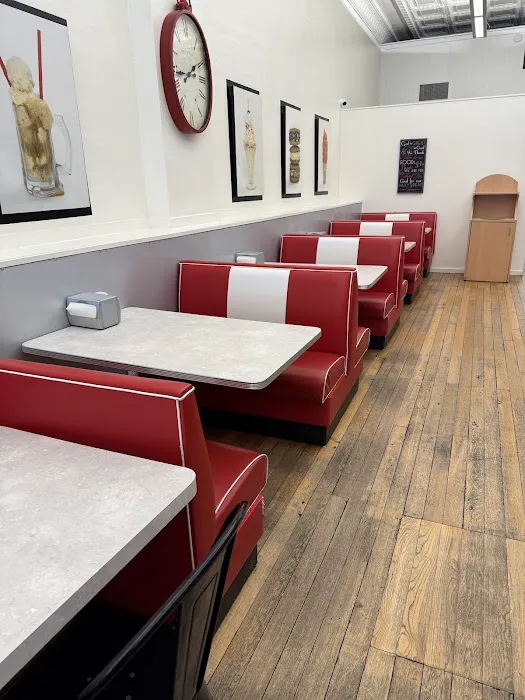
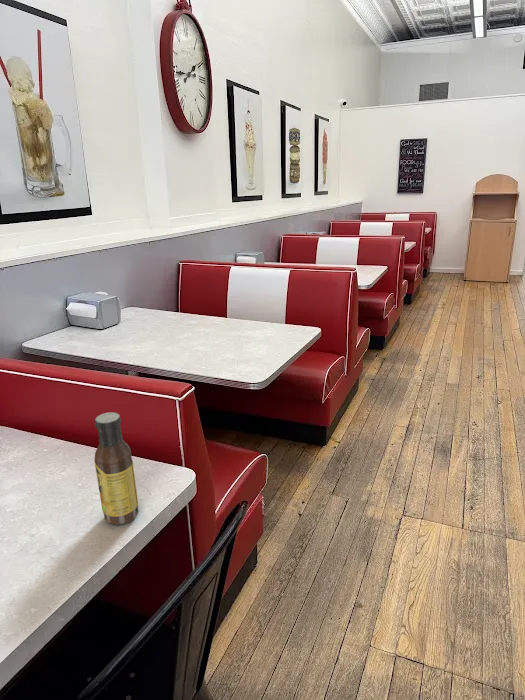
+ sauce bottle [93,411,139,526]
